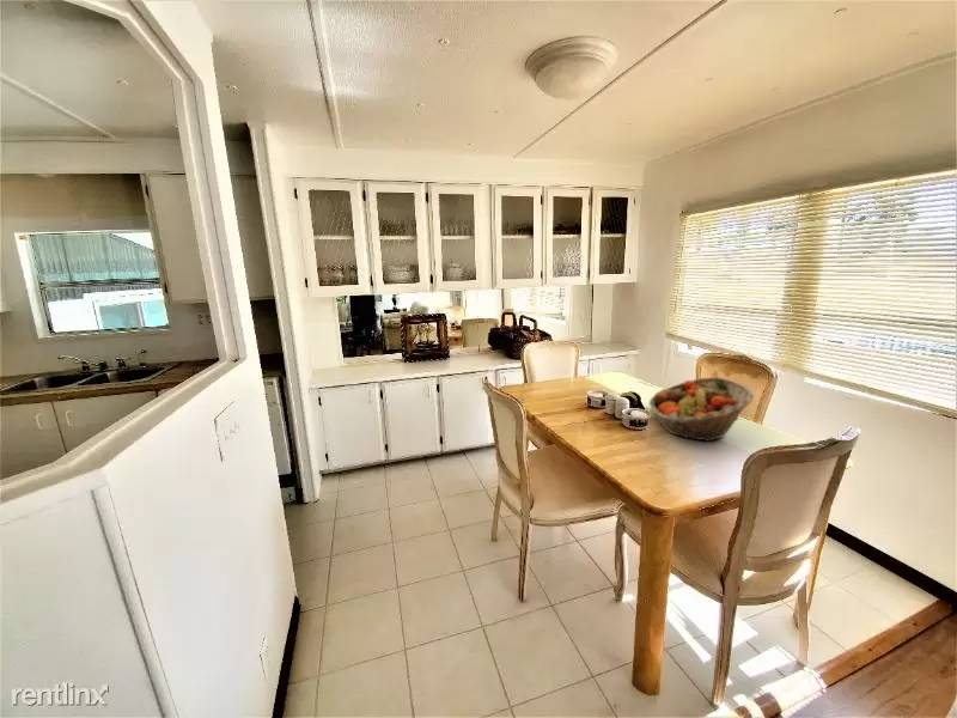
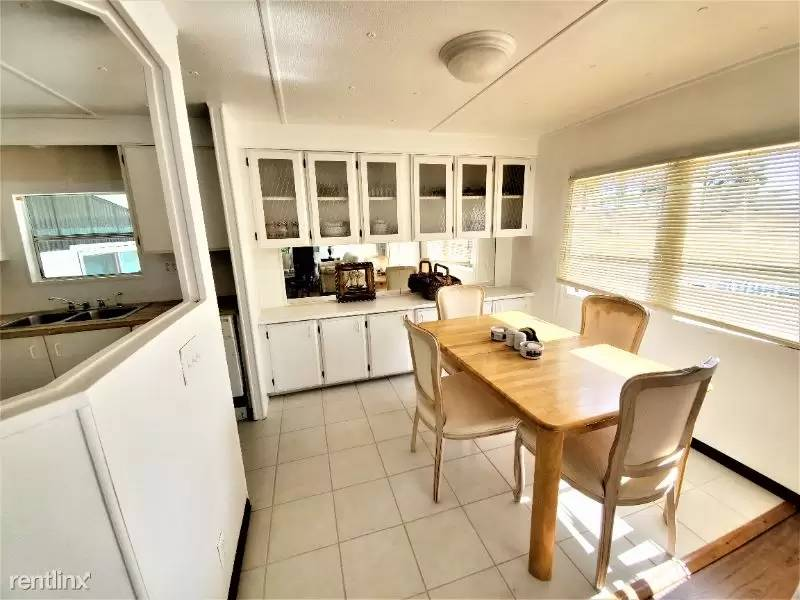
- fruit basket [648,376,756,443]
